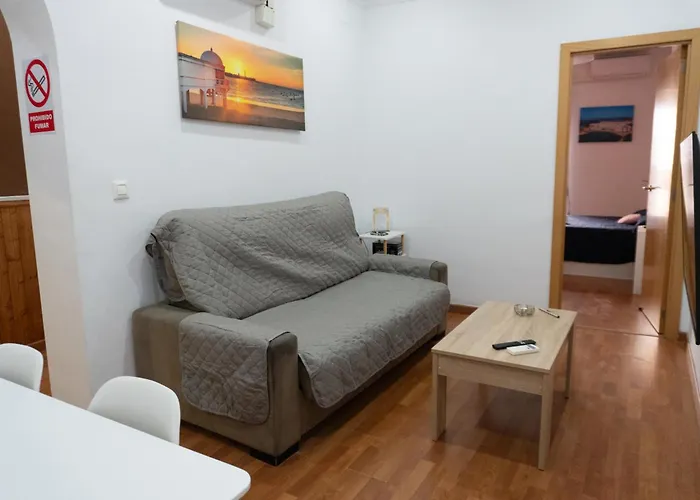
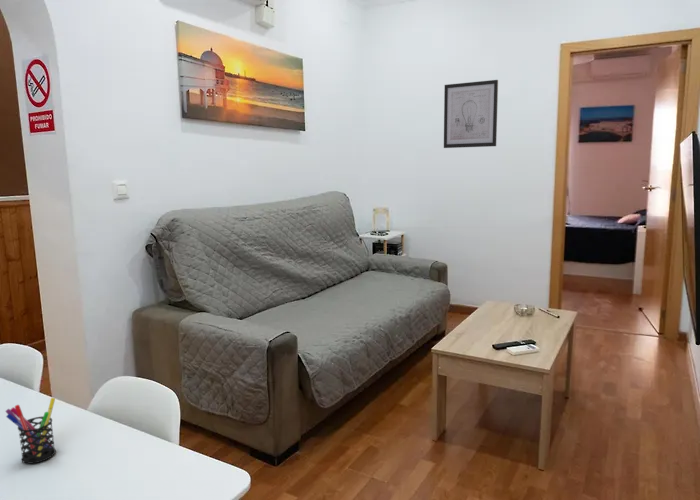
+ pen holder [4,397,57,465]
+ wall art [443,79,499,149]
